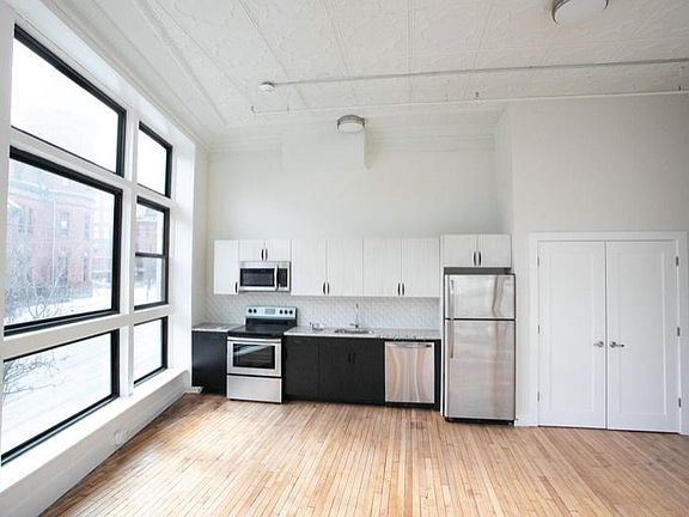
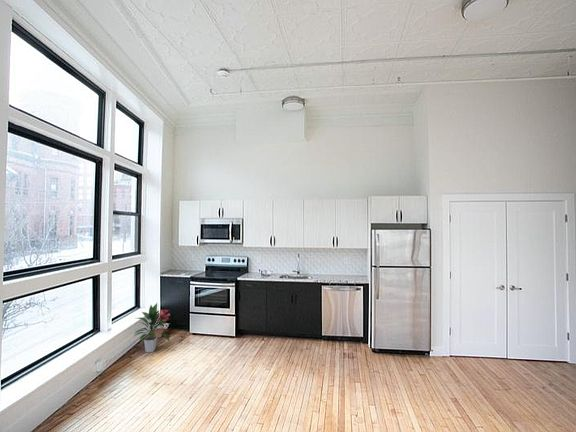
+ potted plant [152,309,171,339]
+ indoor plant [132,302,171,353]
